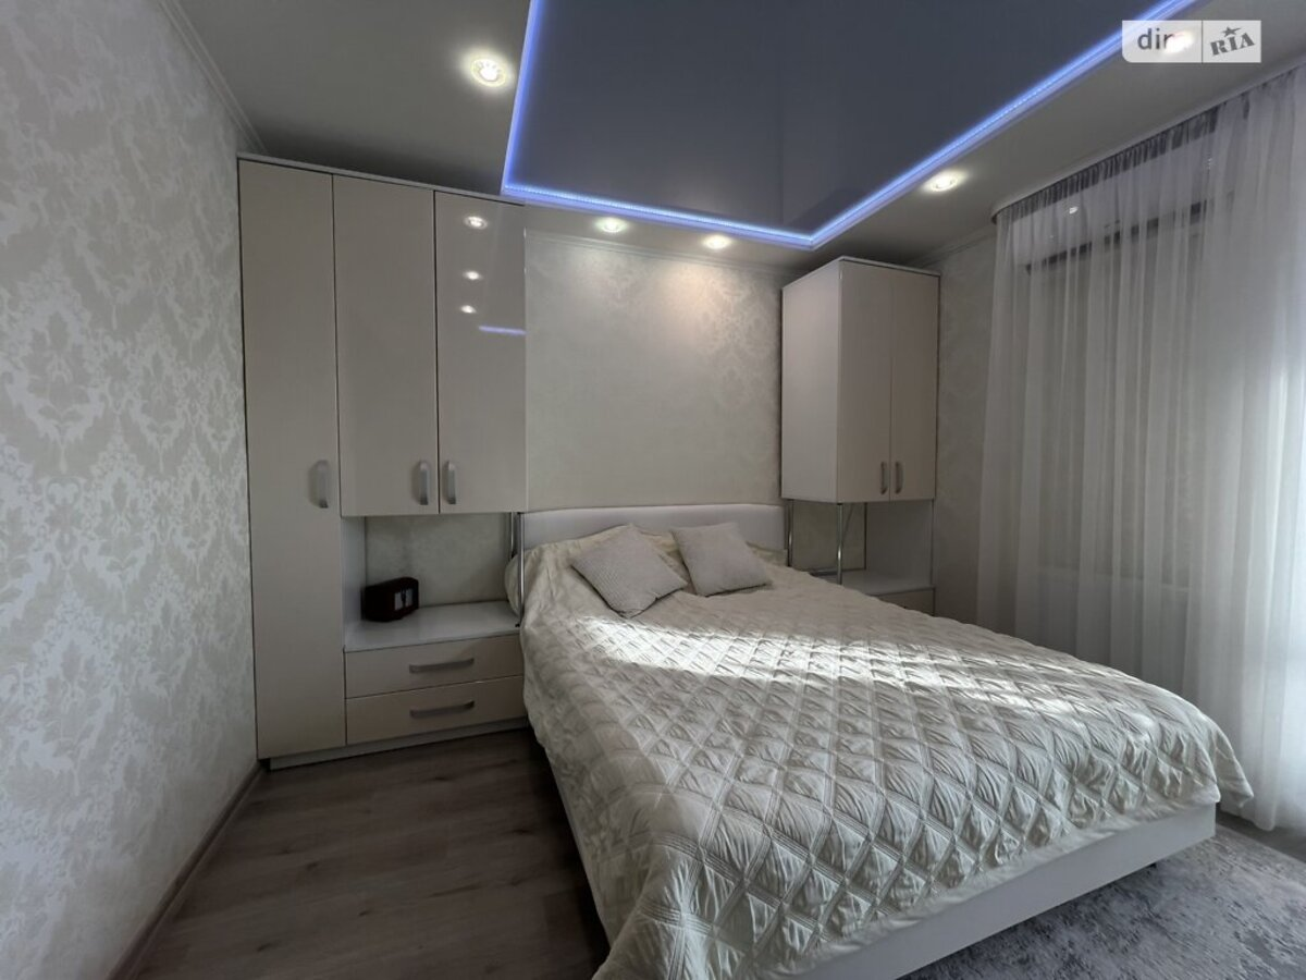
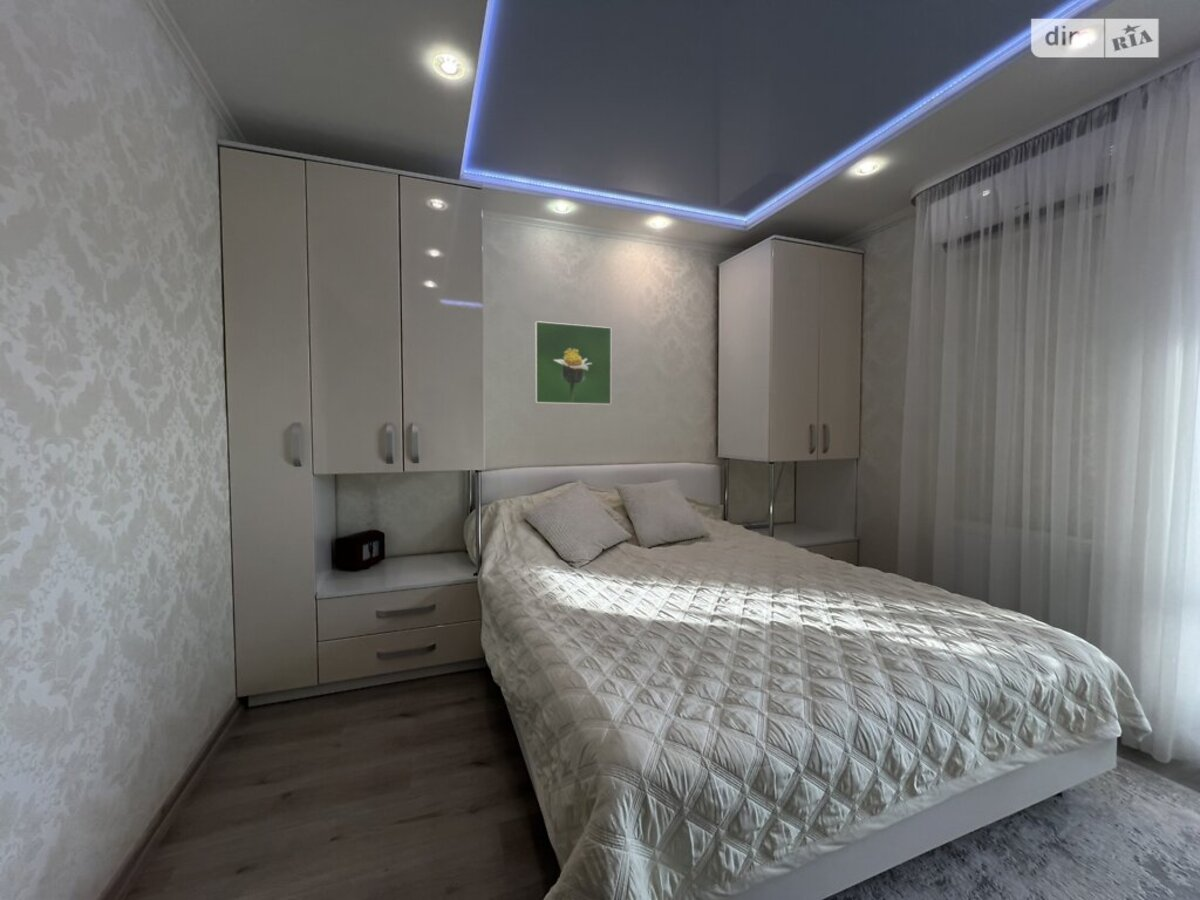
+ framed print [534,320,612,406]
